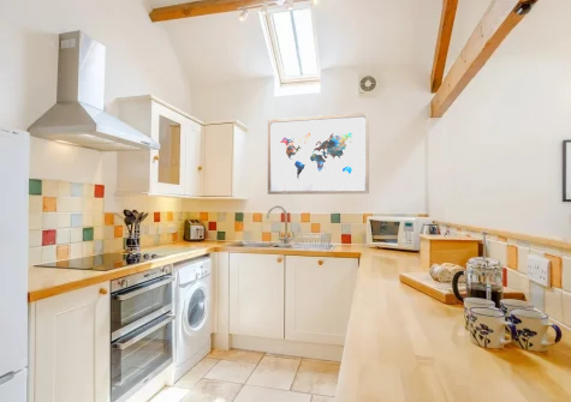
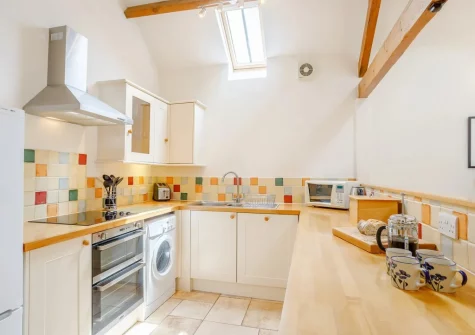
- wall art [267,112,370,196]
